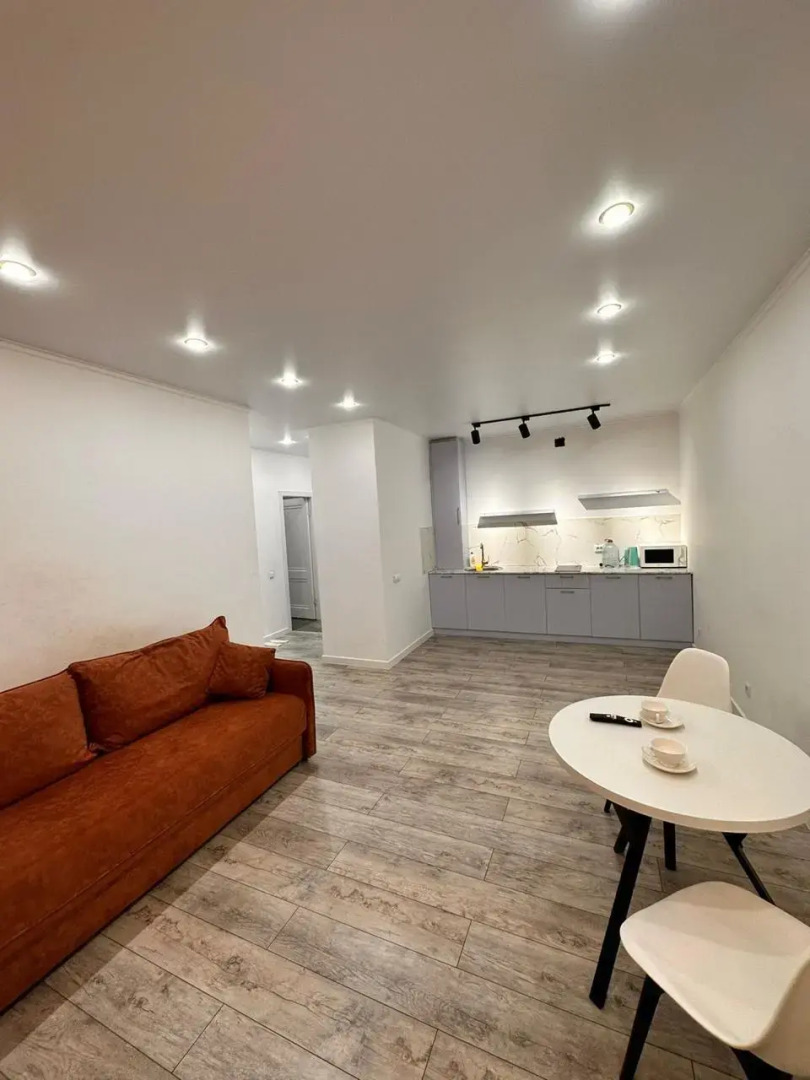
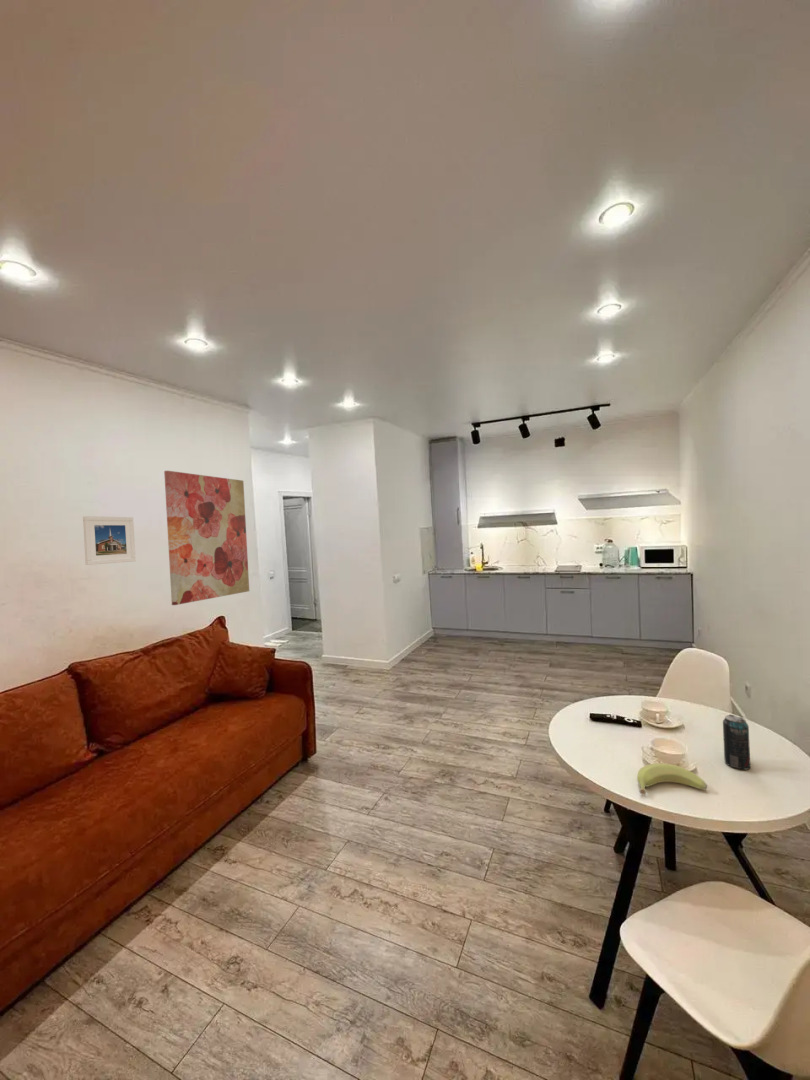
+ wall art [163,470,250,606]
+ beverage can [722,714,752,771]
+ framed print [82,515,137,566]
+ banana [636,762,708,795]
